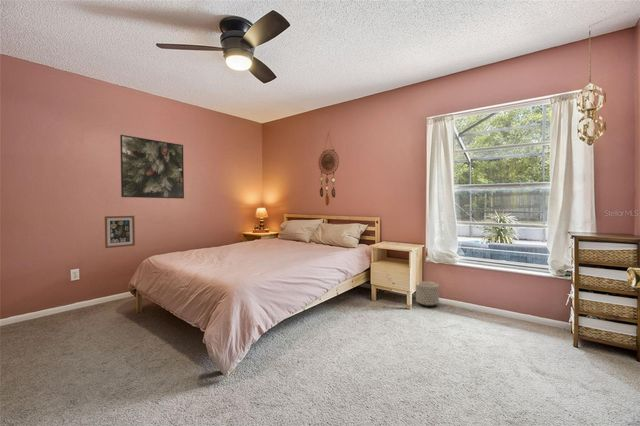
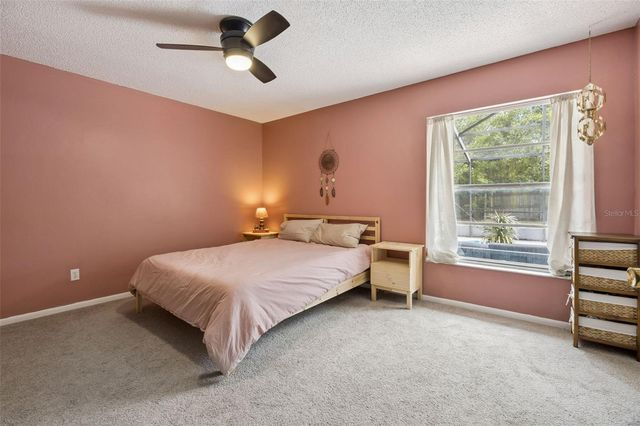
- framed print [119,134,185,200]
- planter [415,281,440,307]
- wall art [104,215,136,249]
